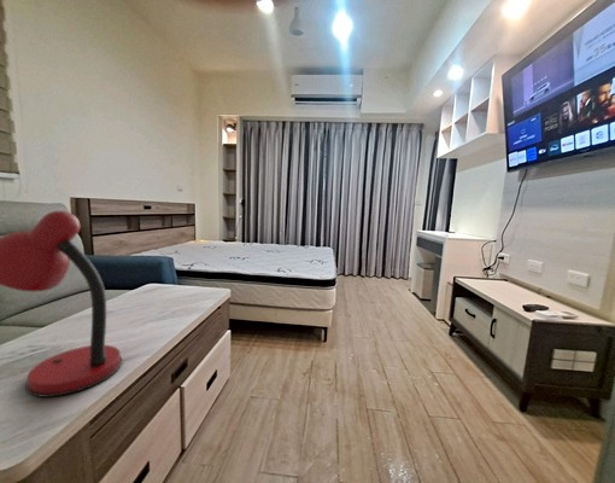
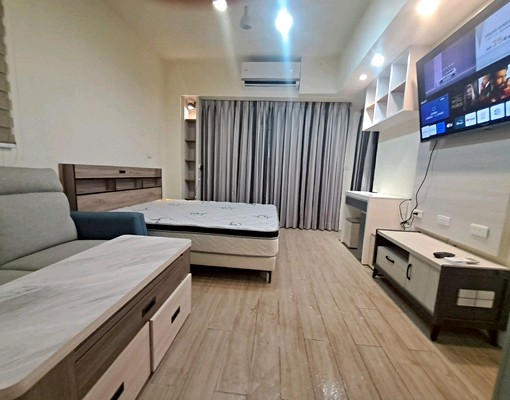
- desk lamp [0,210,124,398]
